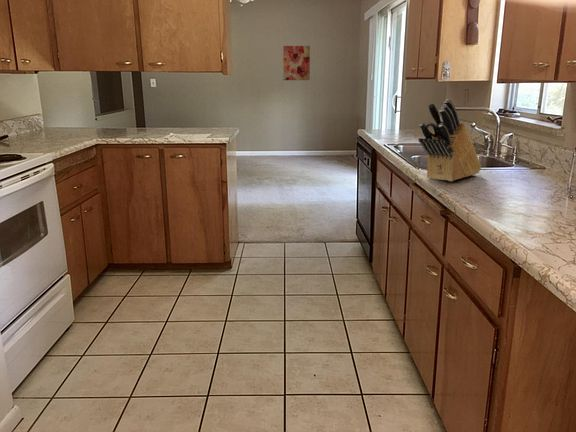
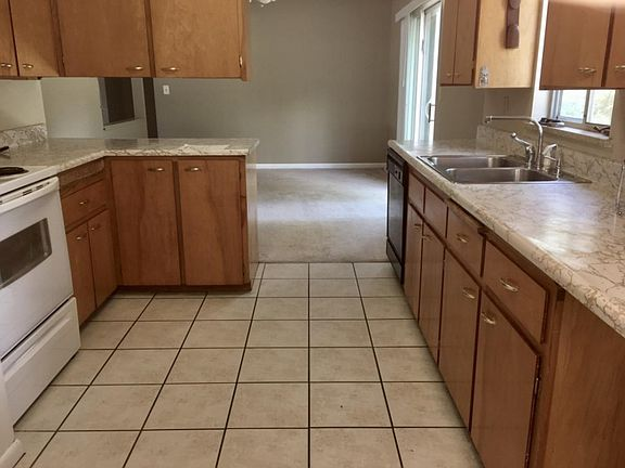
- knife block [418,98,482,182]
- wall art [282,45,311,81]
